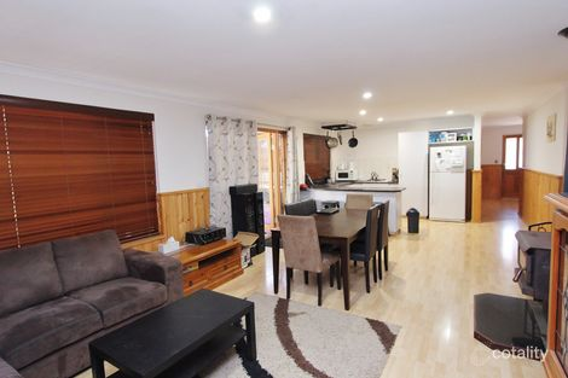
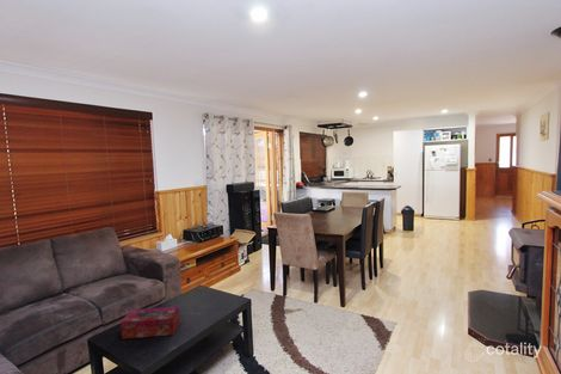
+ tissue box [119,306,180,339]
